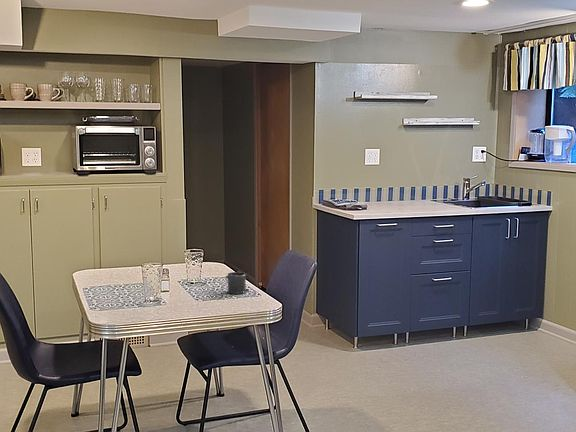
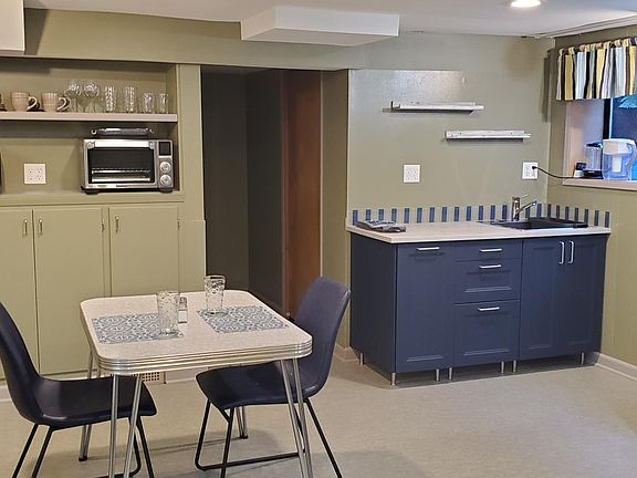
- paint can [224,270,249,295]
